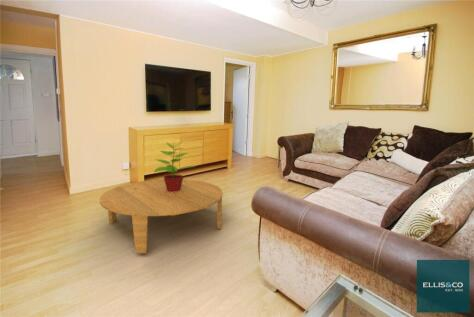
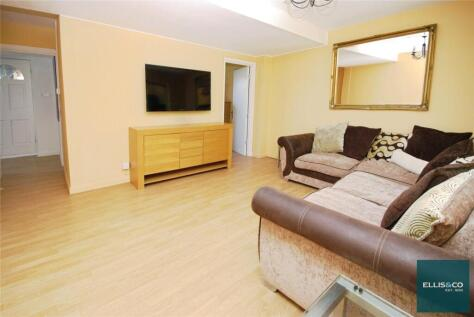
- potted plant [153,141,197,193]
- coffee table [99,178,223,254]
